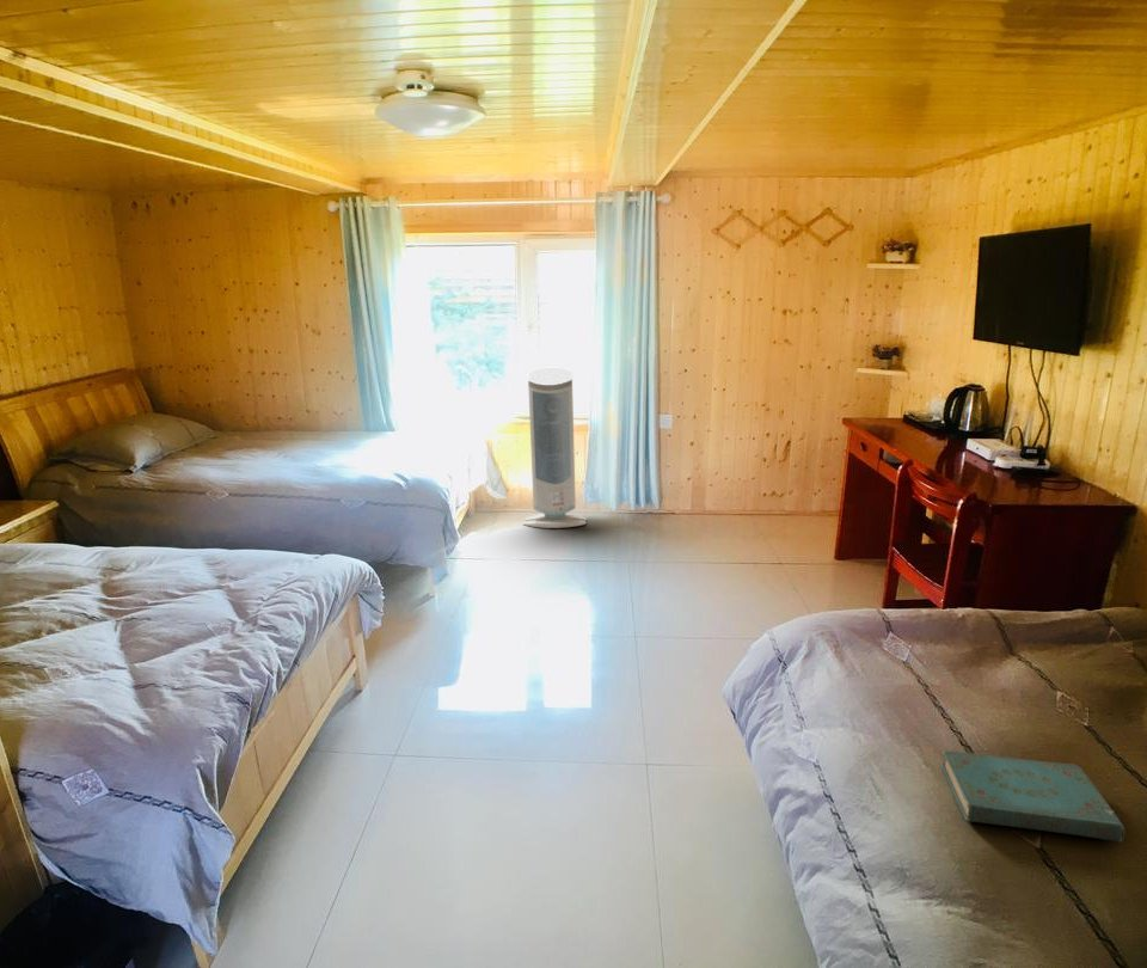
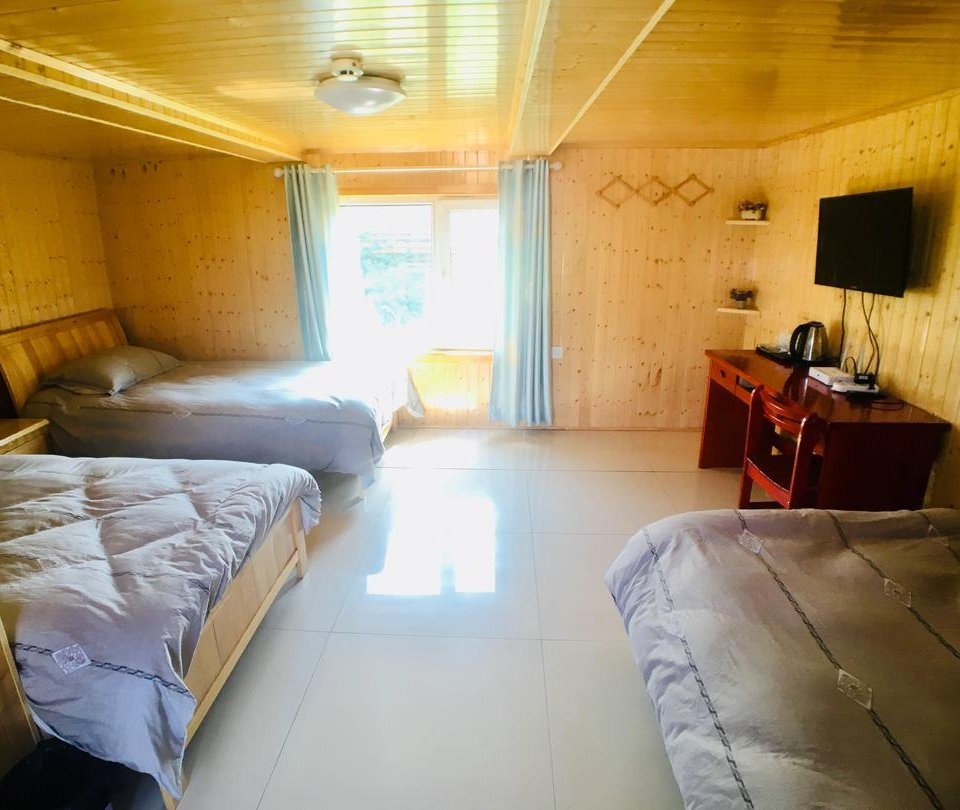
- book [940,749,1125,843]
- air purifier [522,367,588,529]
